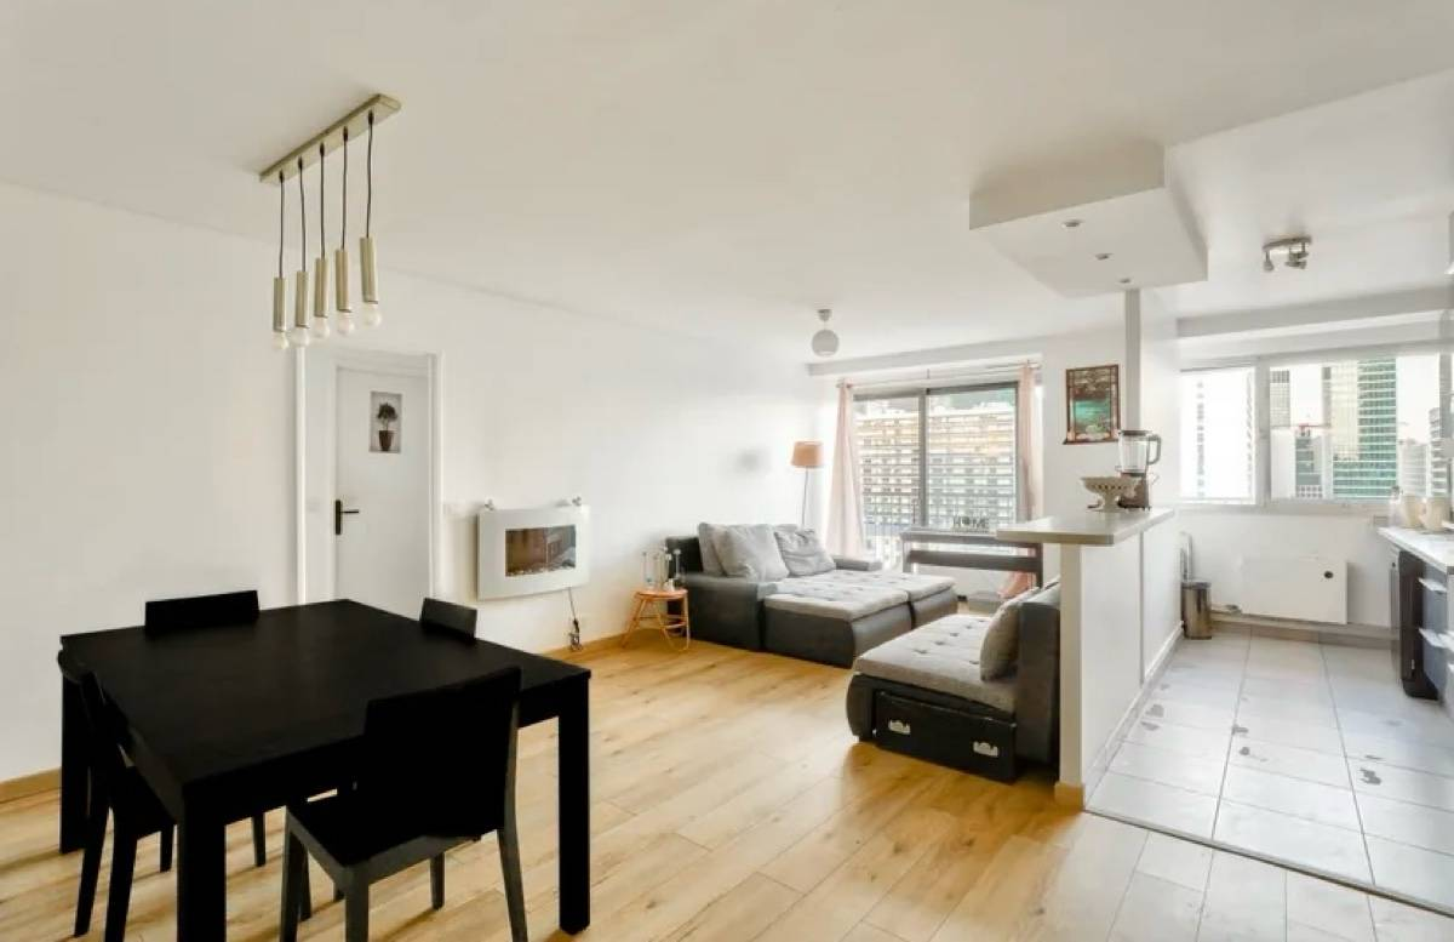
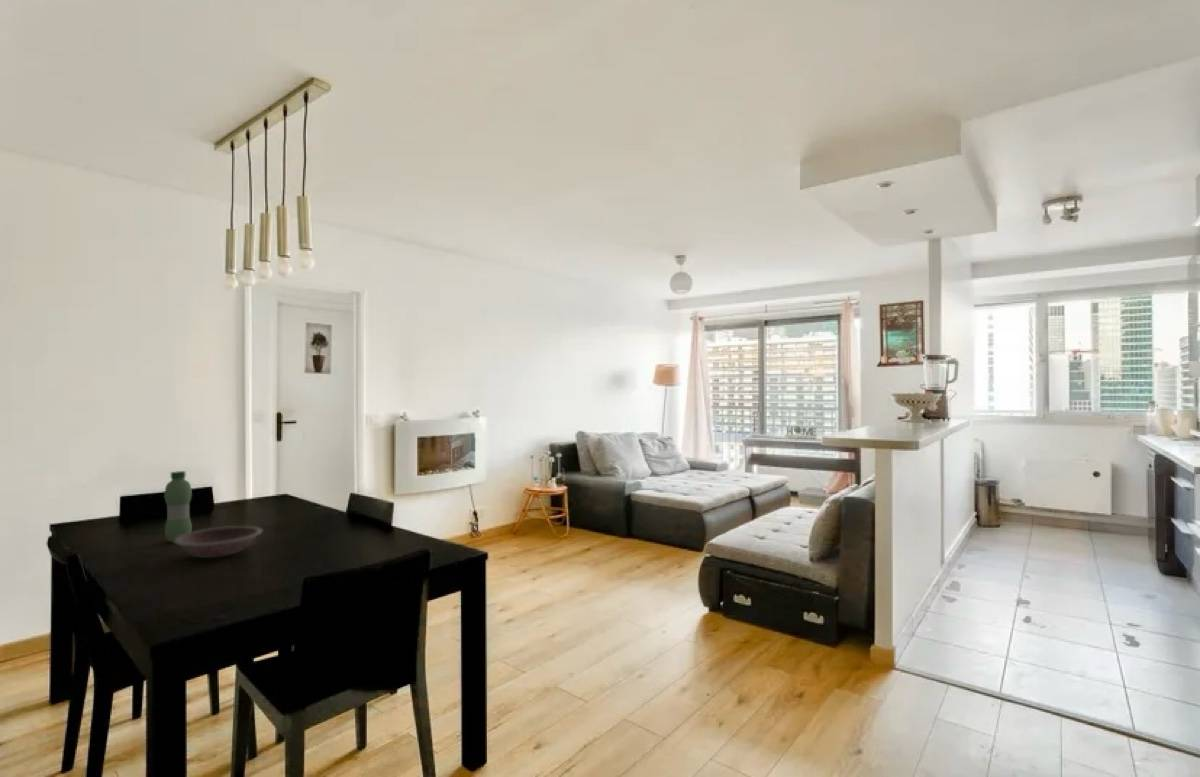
+ bowl [172,525,263,559]
+ water bottle [163,470,193,543]
